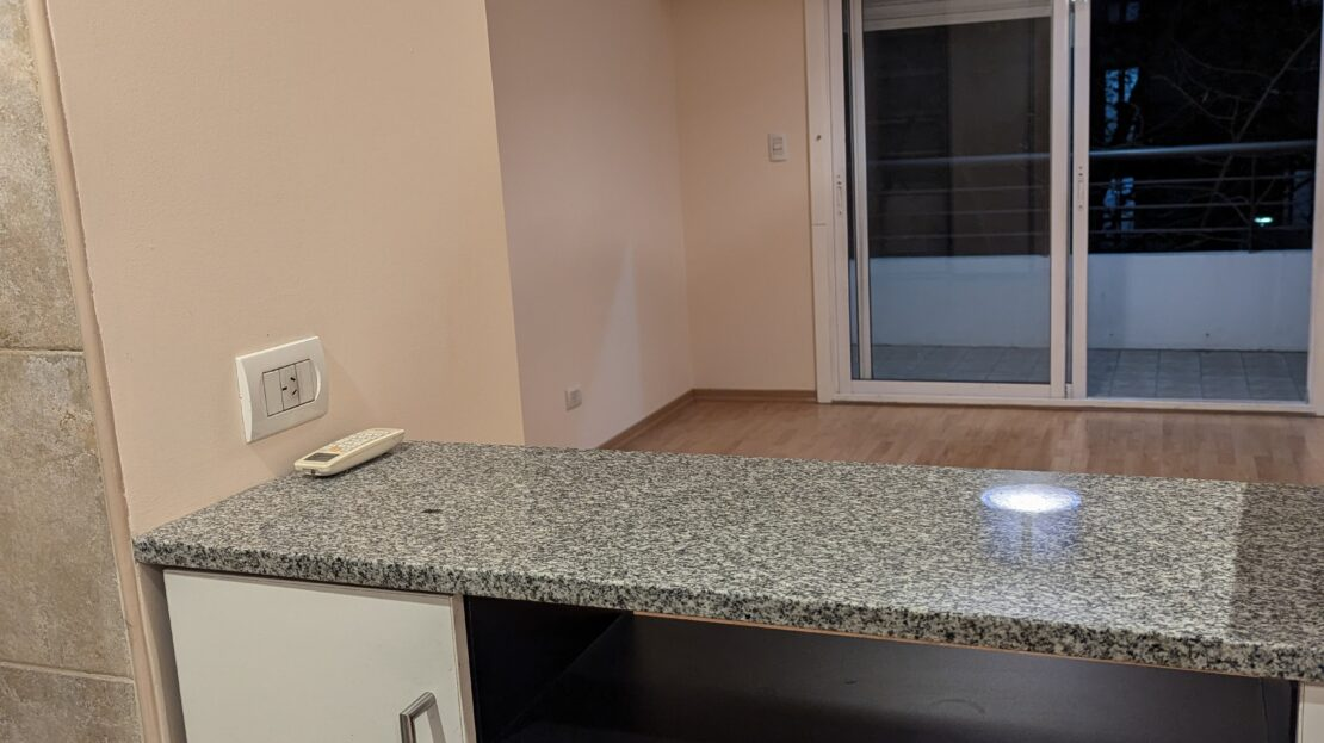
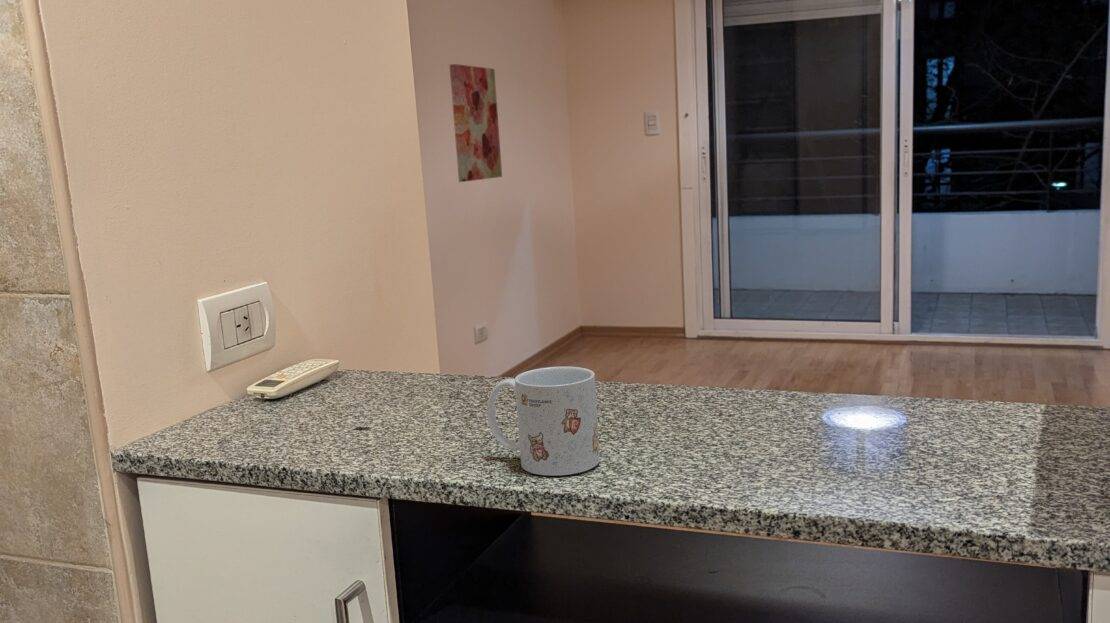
+ wall art [448,63,503,183]
+ mug [486,366,601,477]
